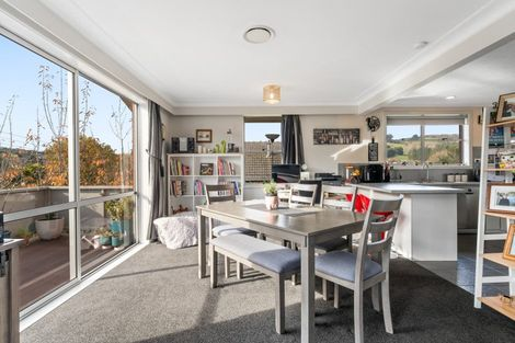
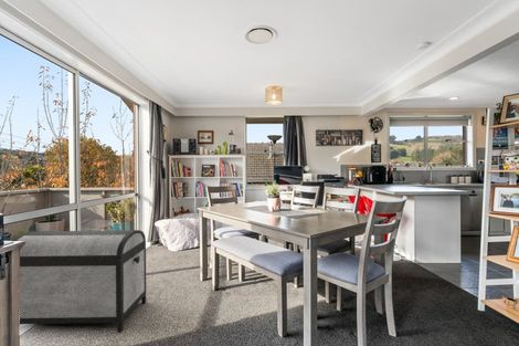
+ storage chest [12,229,147,334]
